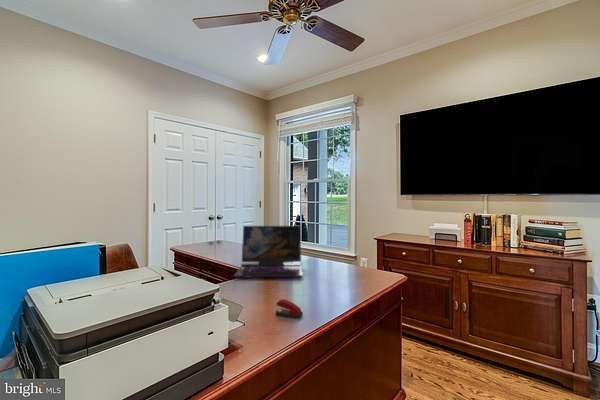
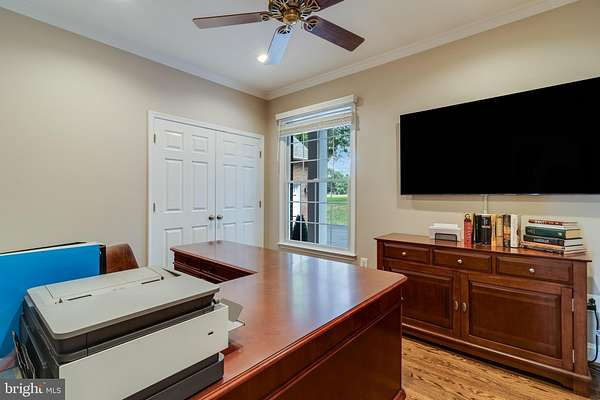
- laptop [233,225,304,279]
- stapler [275,298,304,320]
